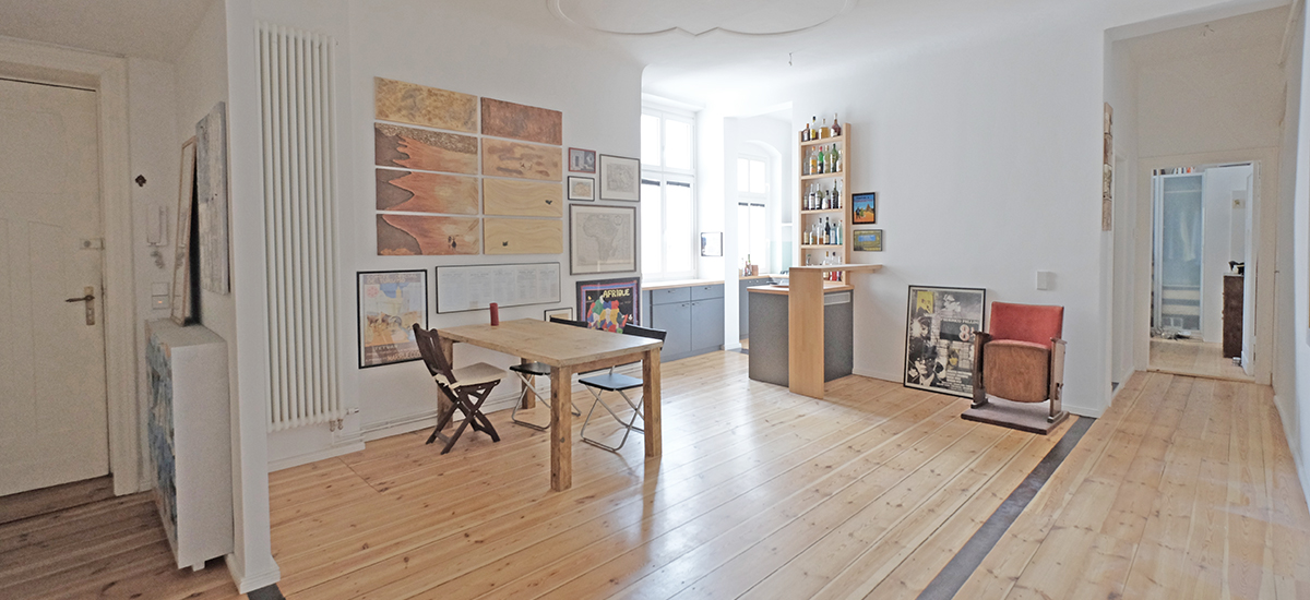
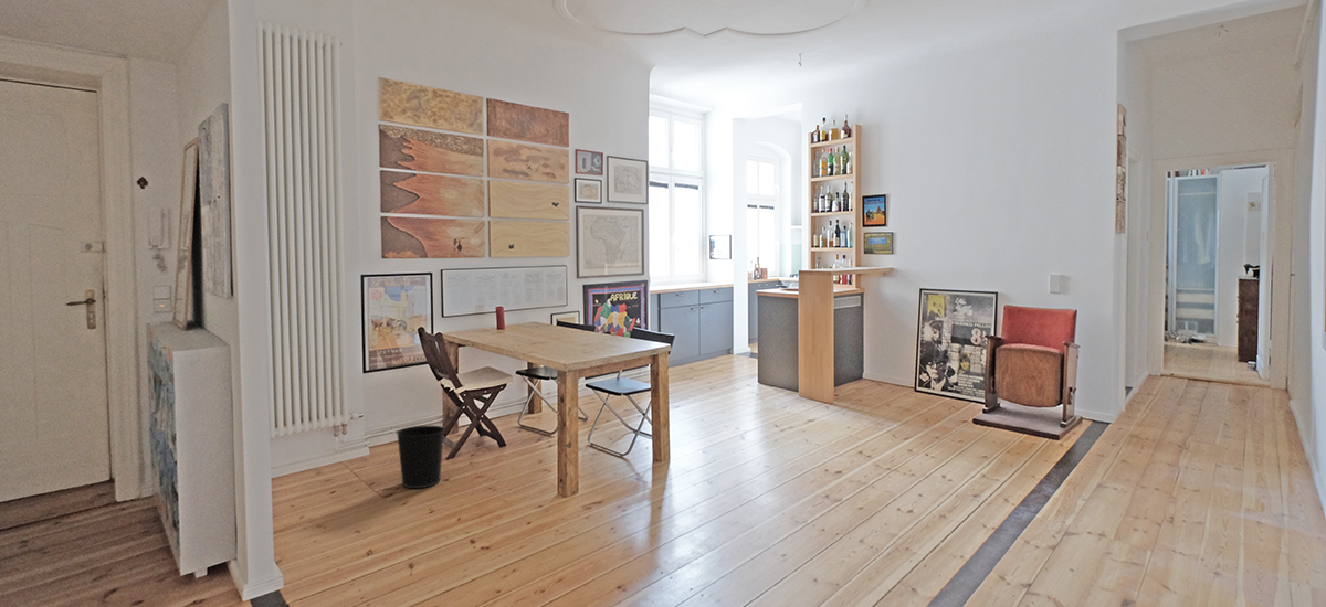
+ wastebasket [396,425,446,489]
